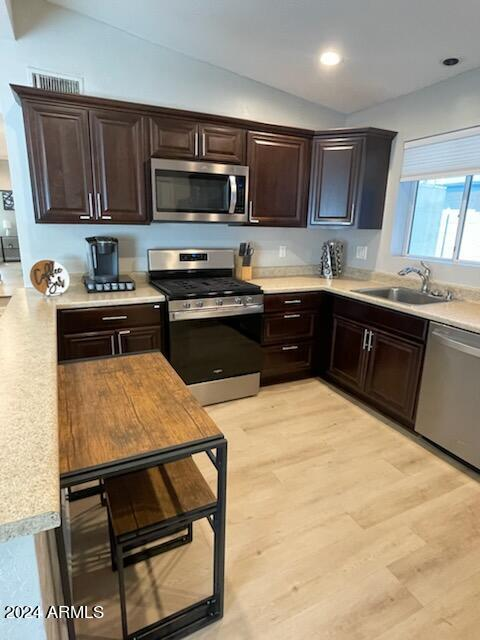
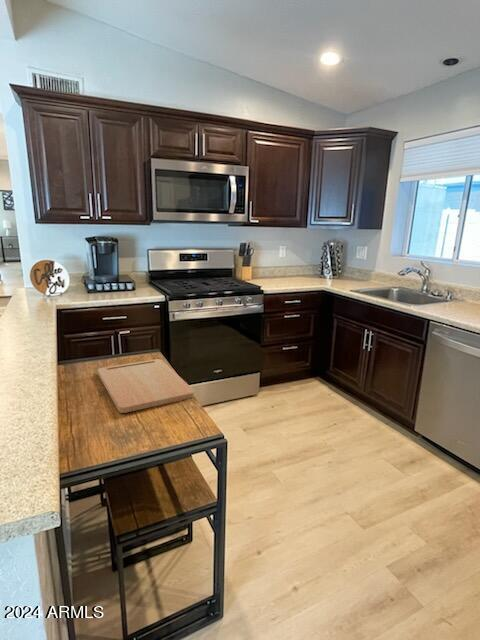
+ cutting board [97,358,196,414]
